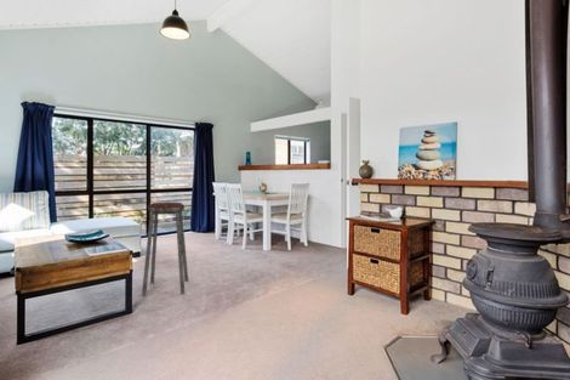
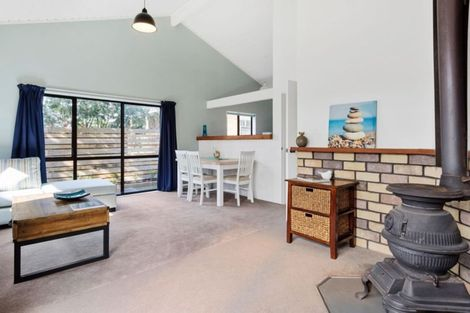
- music stool [141,202,189,296]
